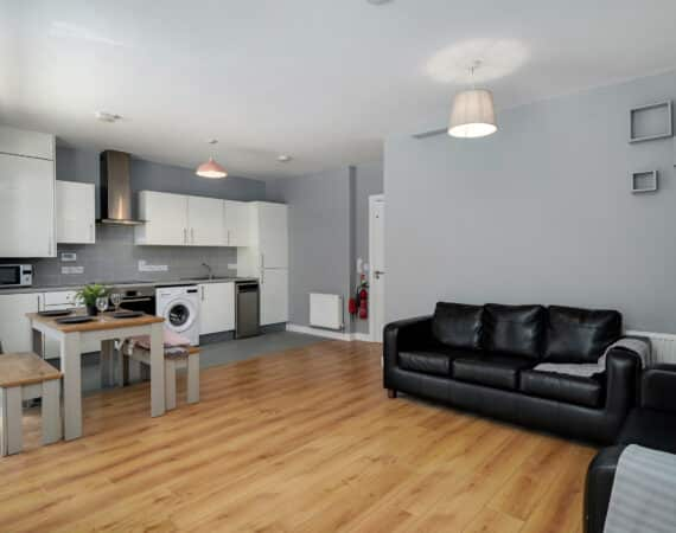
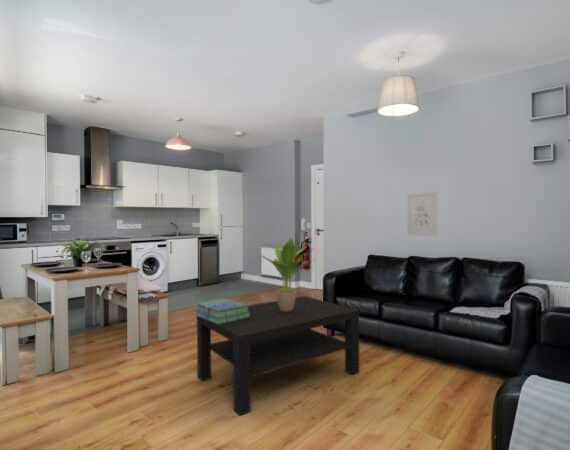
+ stack of books [194,297,250,324]
+ potted plant [261,237,316,312]
+ wall art [406,191,438,237]
+ coffee table [196,295,360,417]
